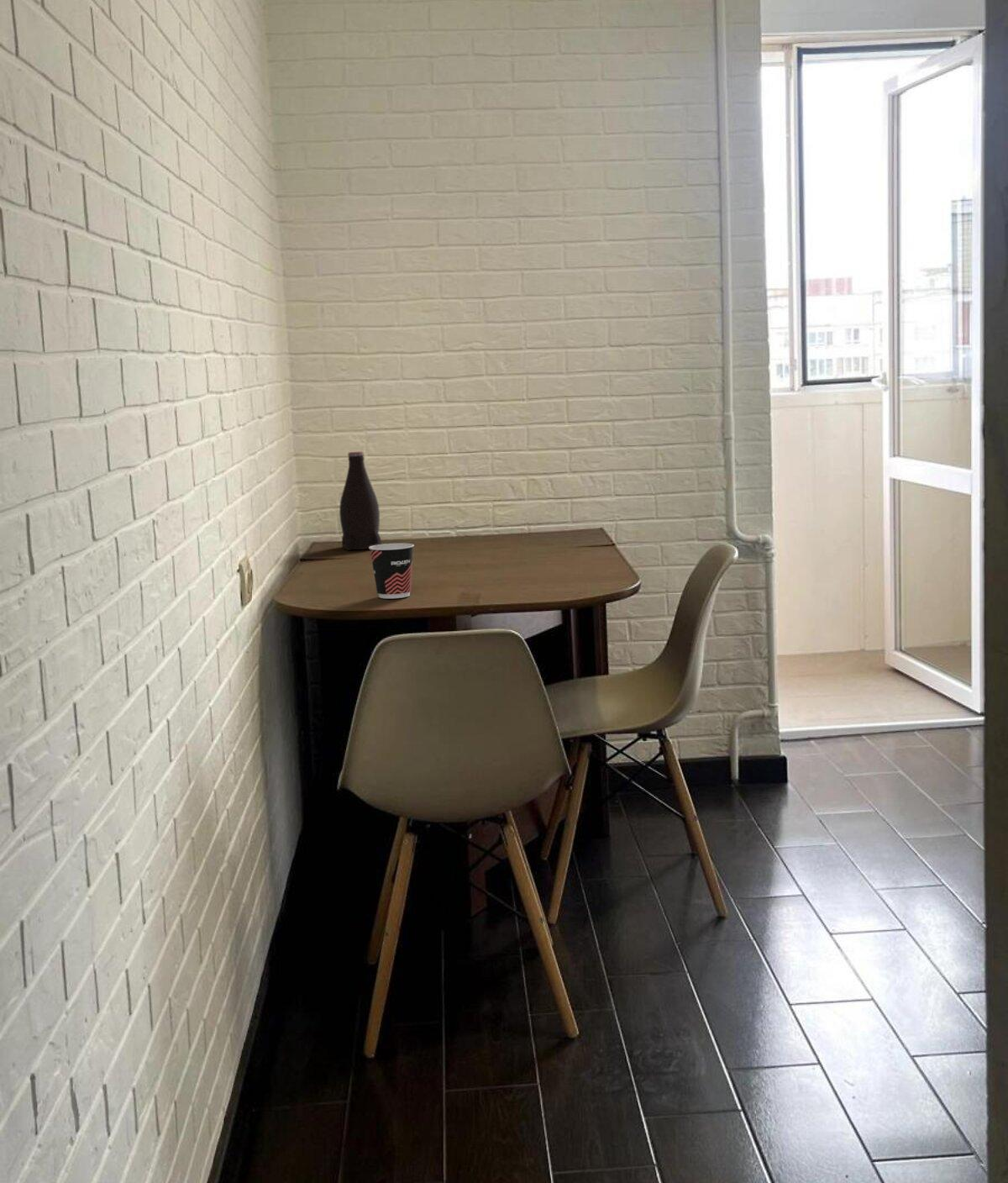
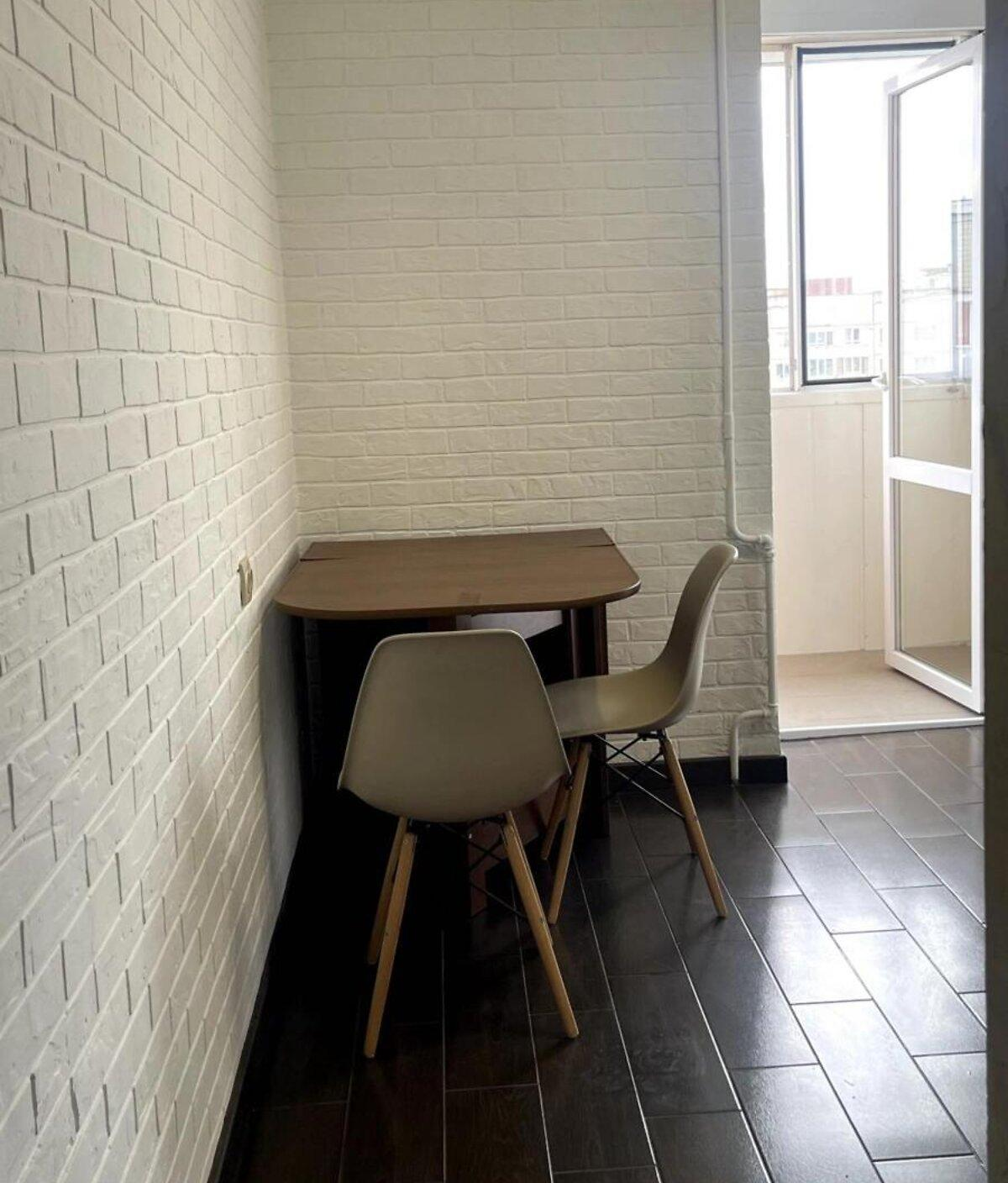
- bottle [339,451,382,551]
- cup [369,543,415,599]
